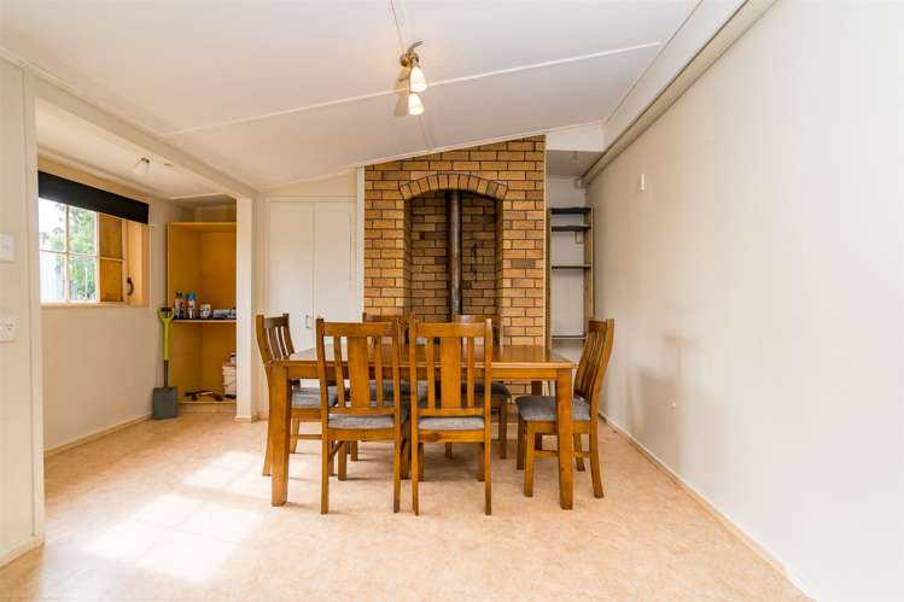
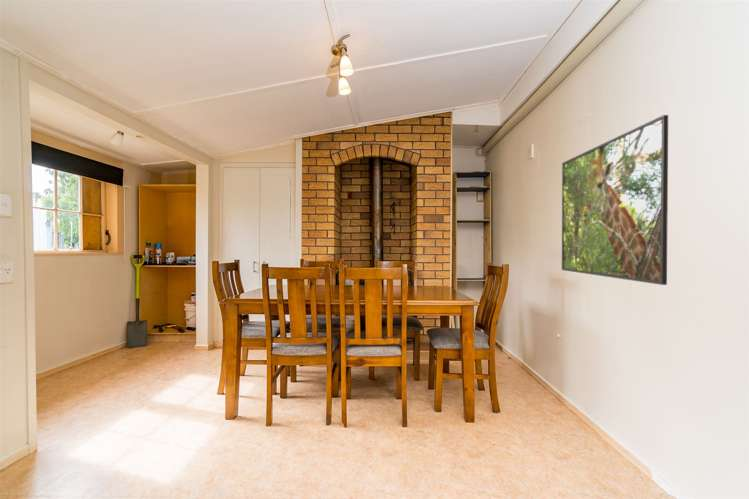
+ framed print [561,114,669,286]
